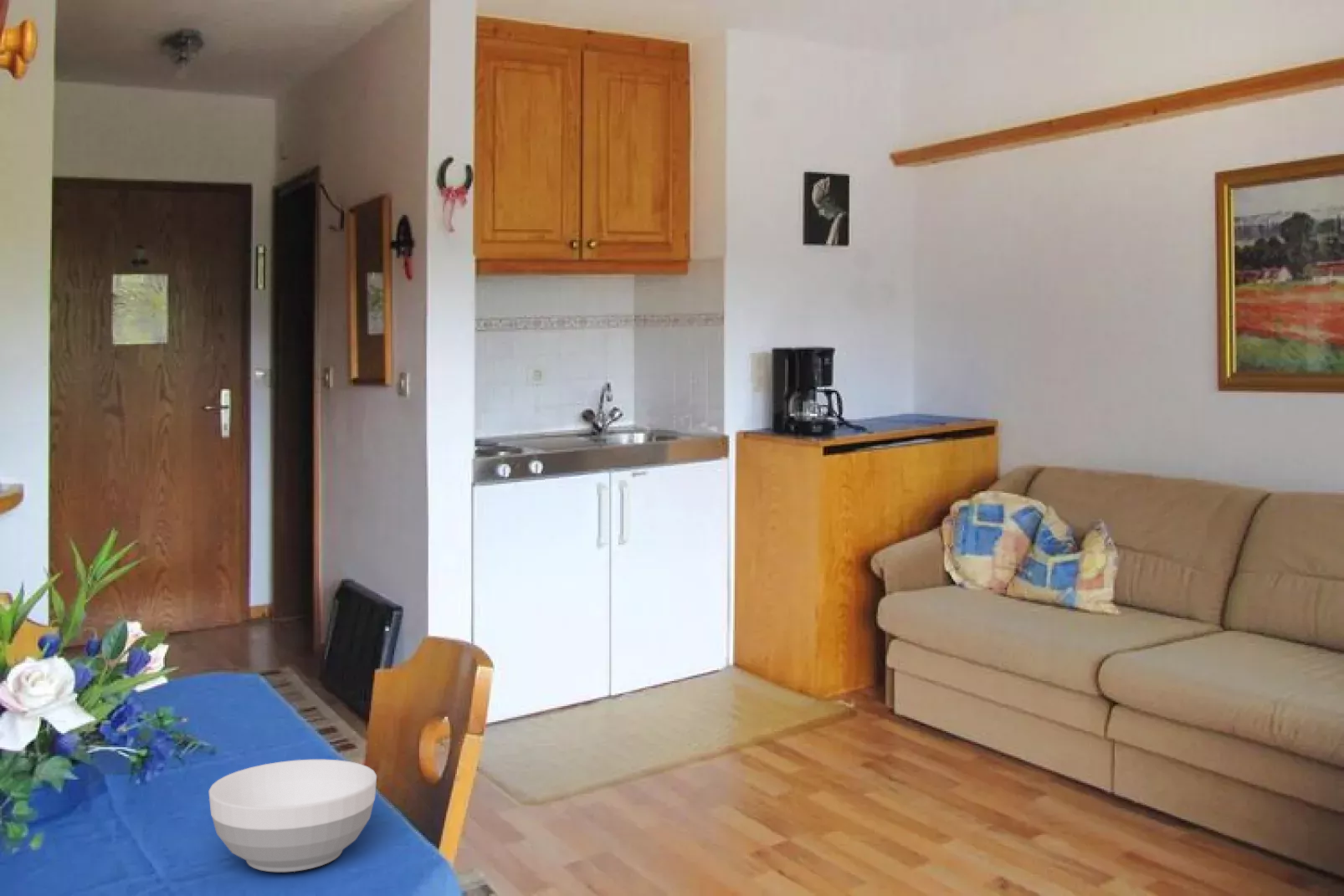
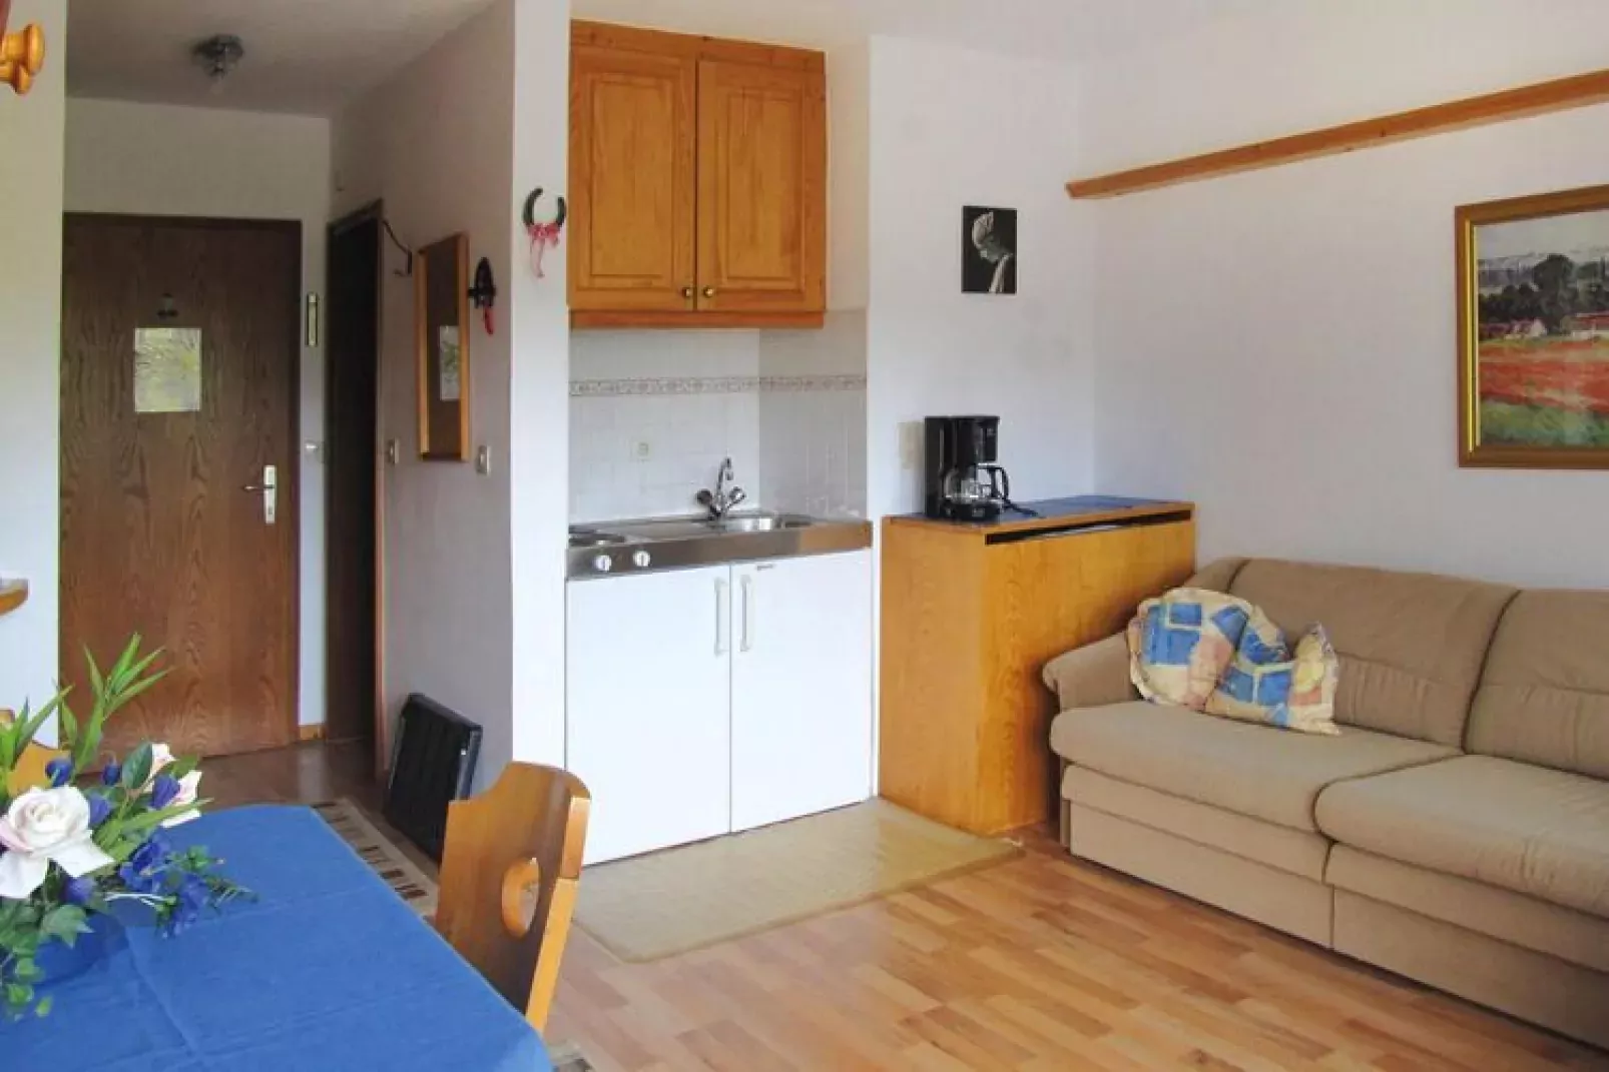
- bowl [208,759,377,873]
